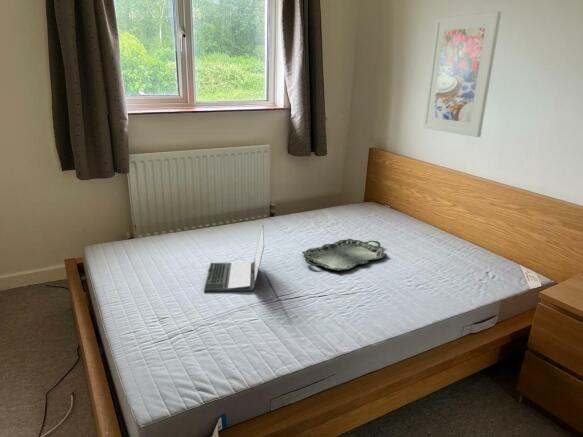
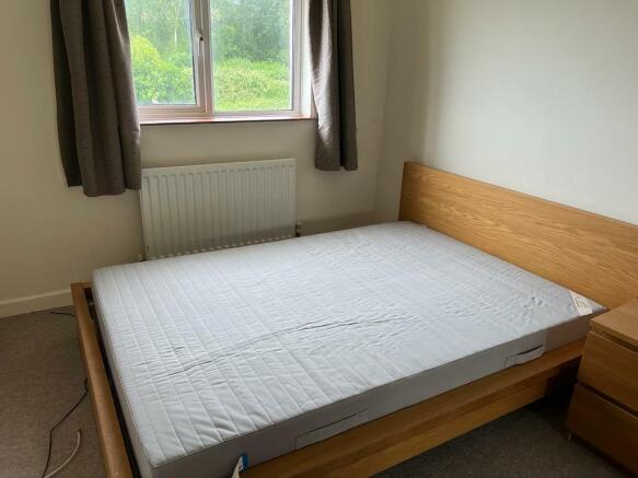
- laptop [203,225,265,292]
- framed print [422,10,502,138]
- serving tray [301,238,388,272]
